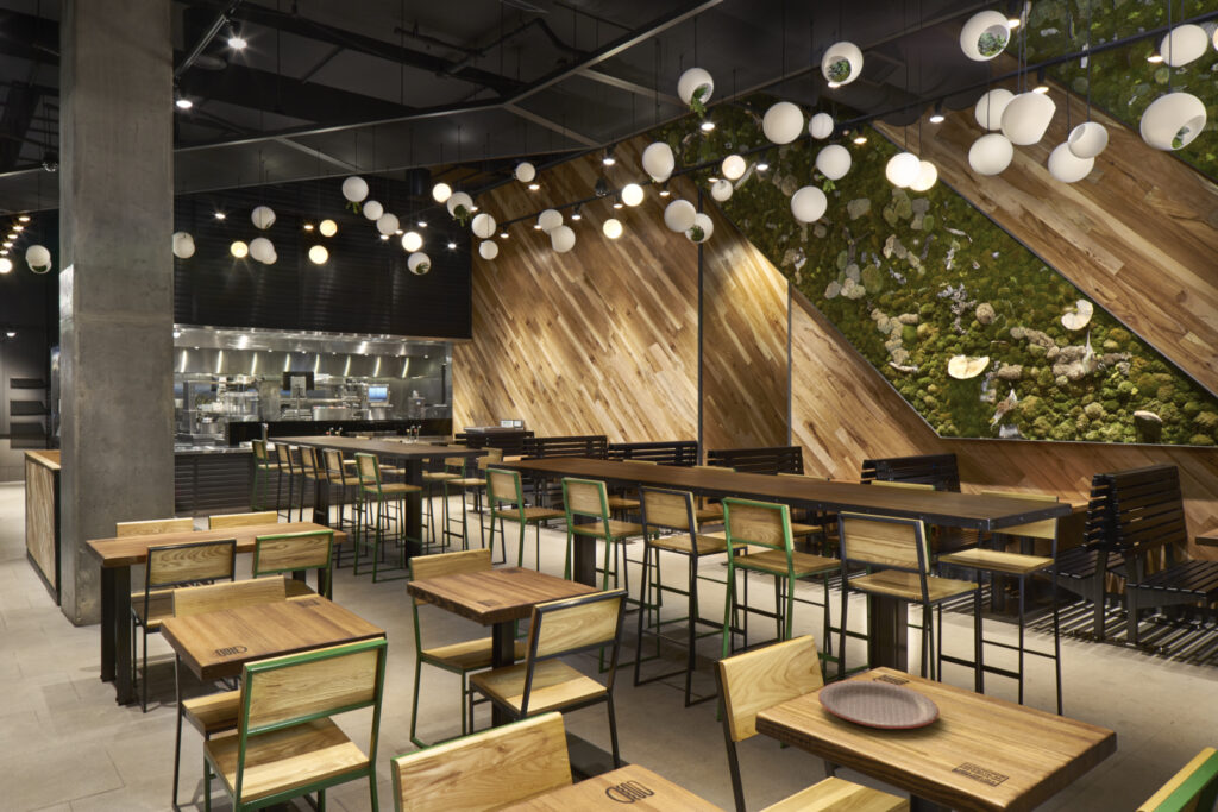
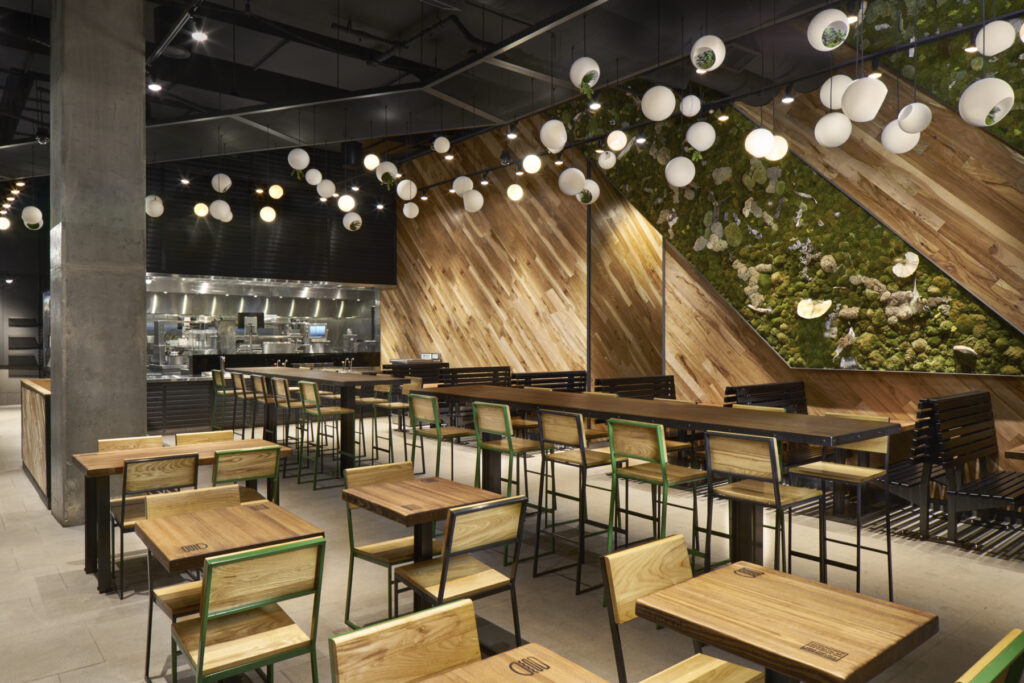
- plate [817,679,941,730]
